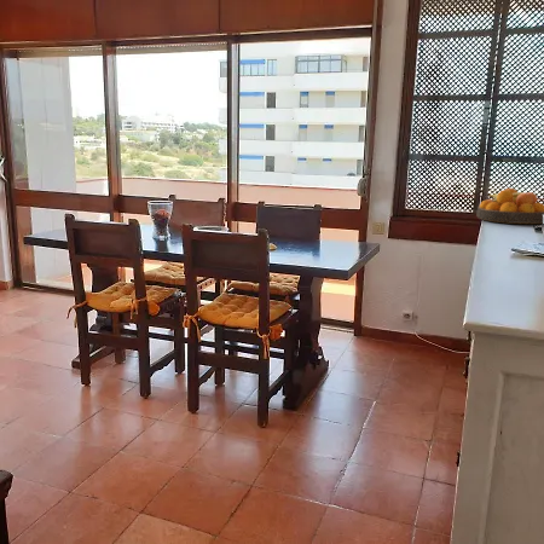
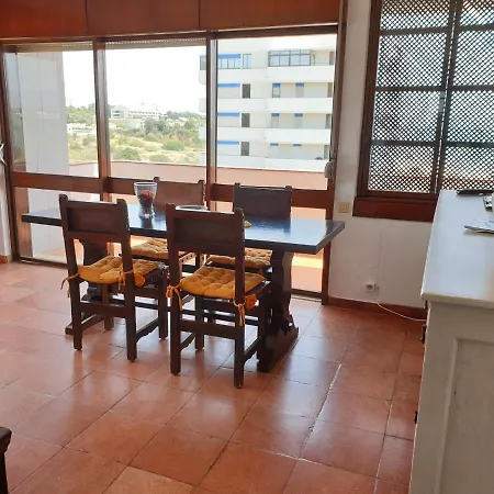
- fruit bowl [475,187,544,225]
